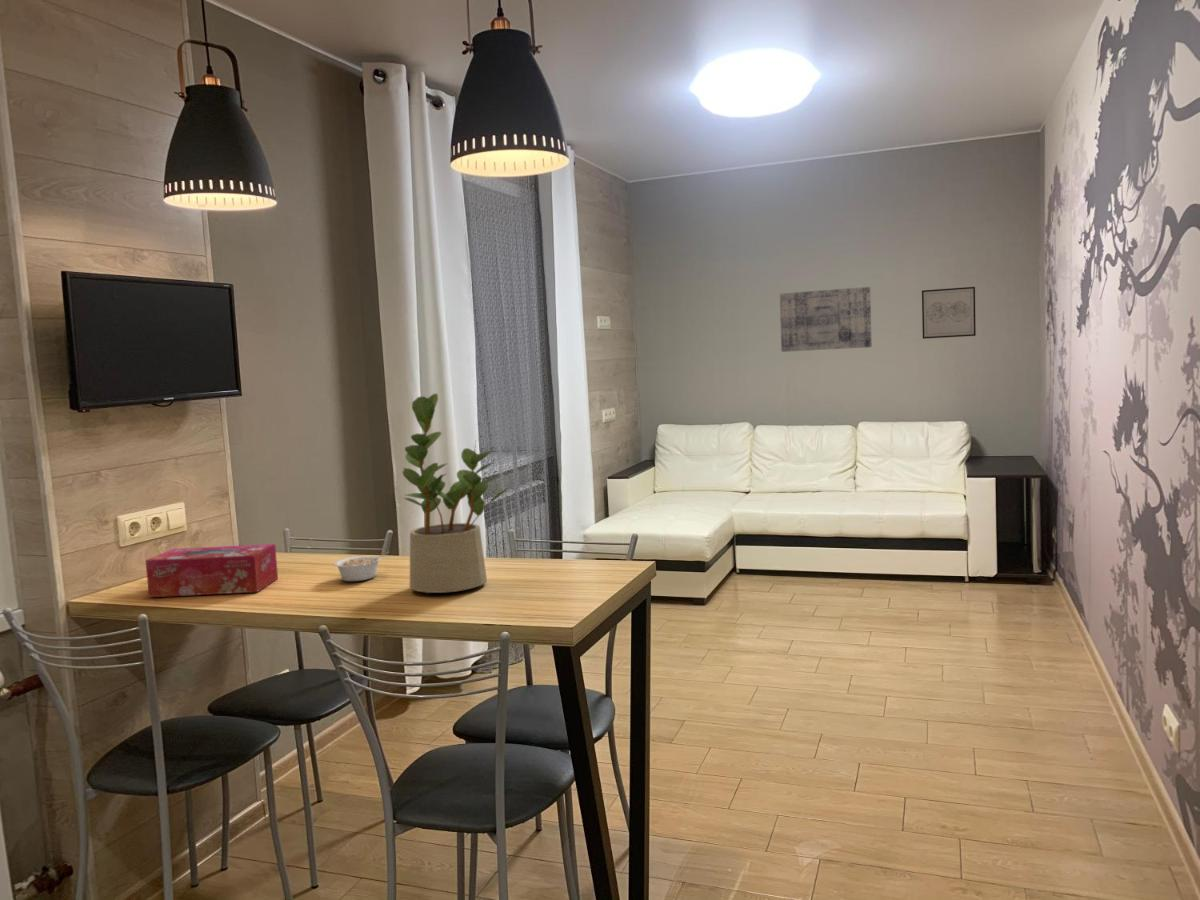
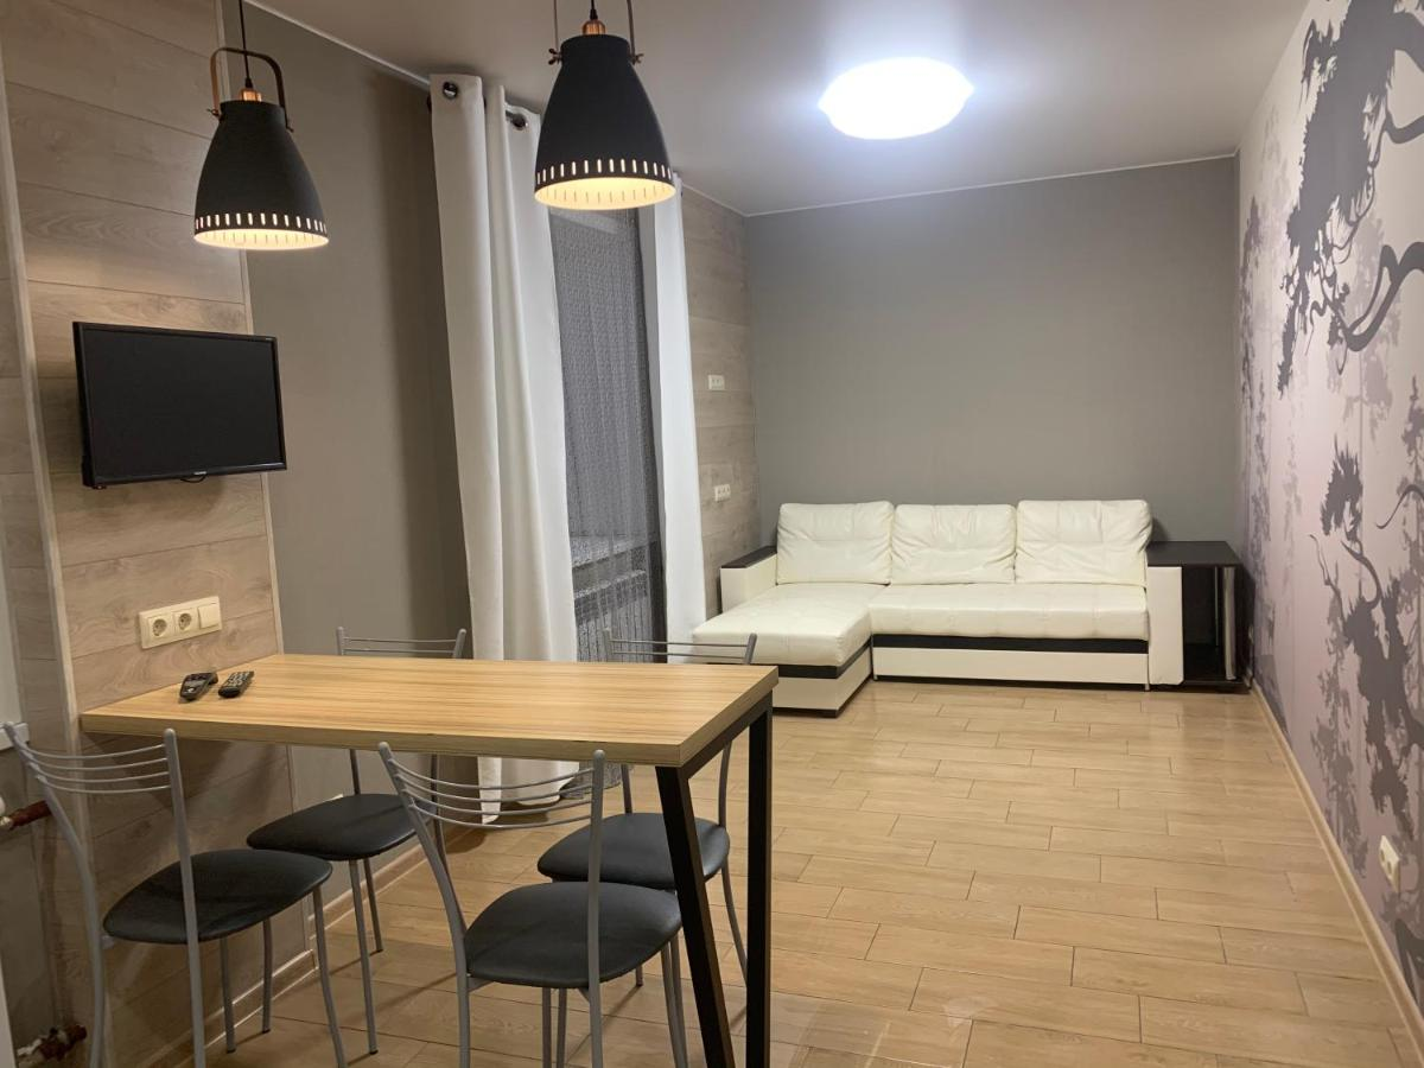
- legume [333,550,391,582]
- wall art [921,286,977,340]
- wall art [779,286,873,353]
- potted plant [401,393,509,594]
- tissue box [144,543,279,598]
